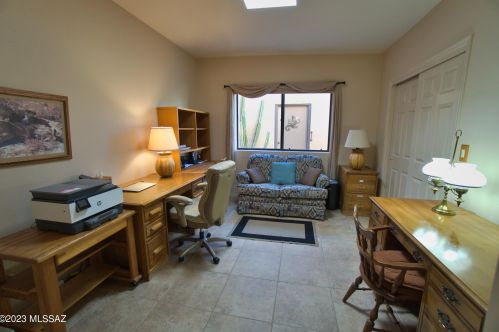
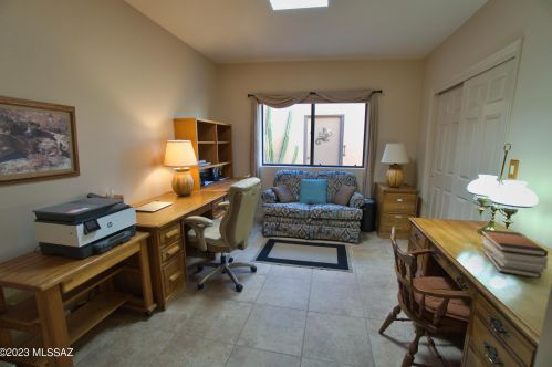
+ book stack [480,228,549,280]
